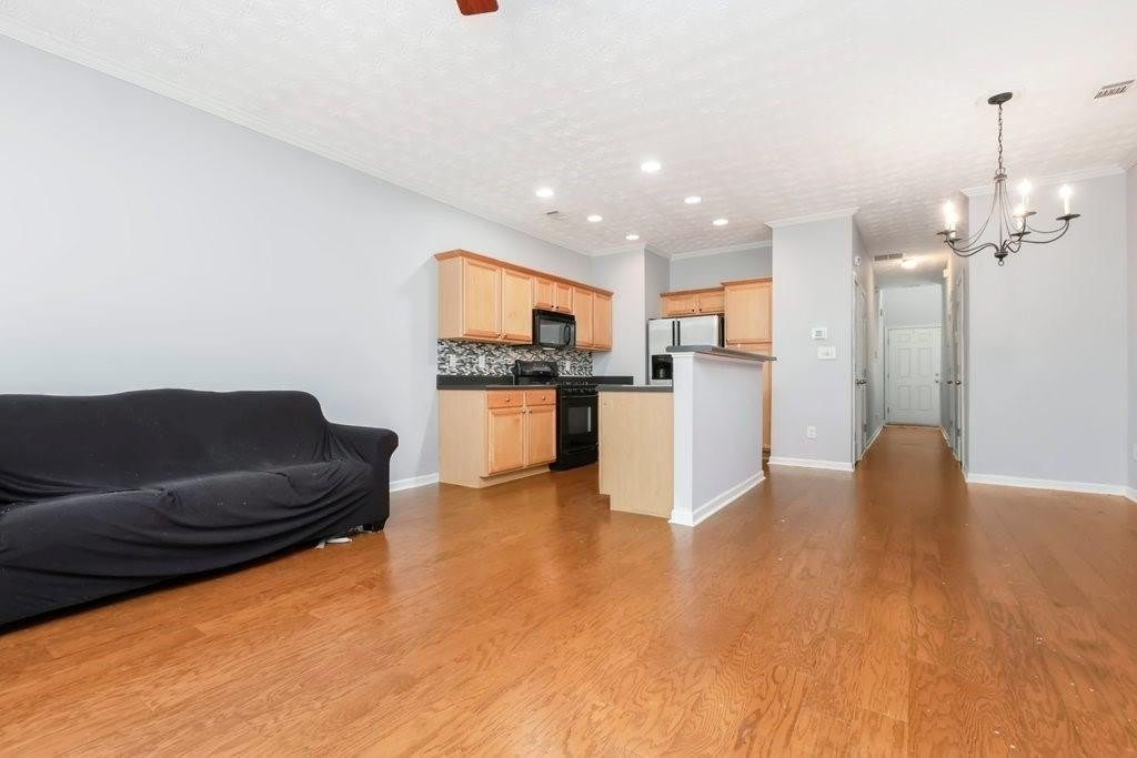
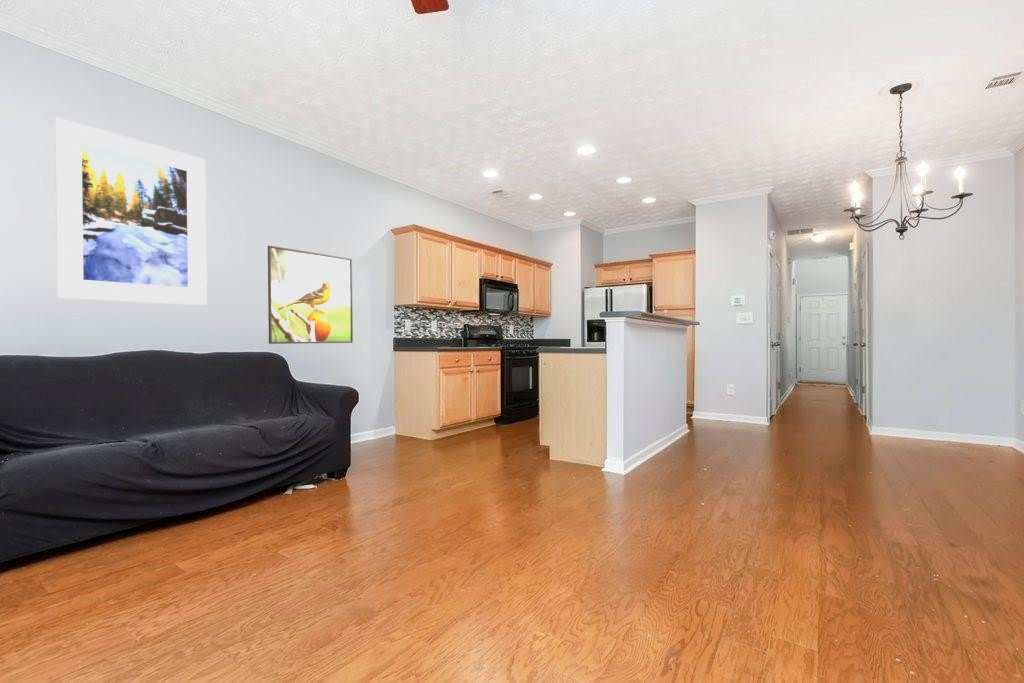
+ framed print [54,116,208,306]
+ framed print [267,245,354,345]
